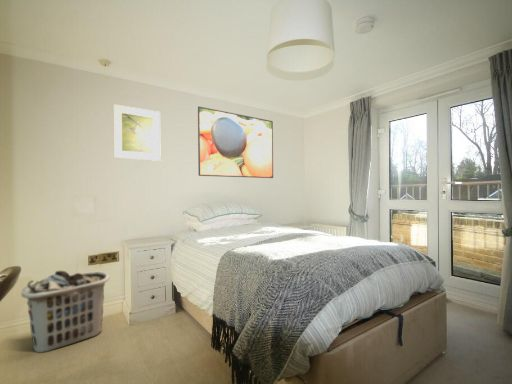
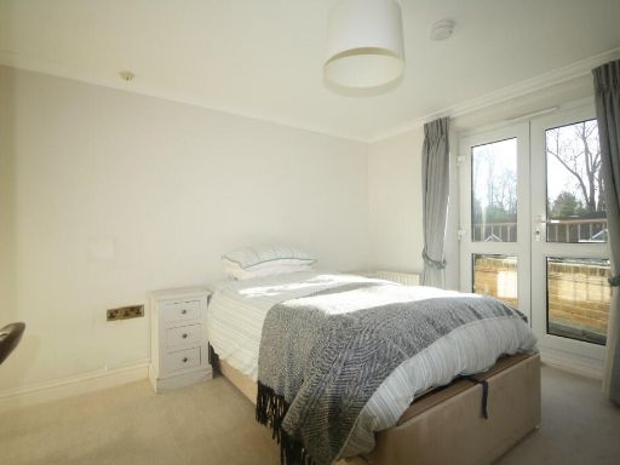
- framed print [112,103,162,162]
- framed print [197,106,274,179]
- clothes hamper [20,270,110,354]
